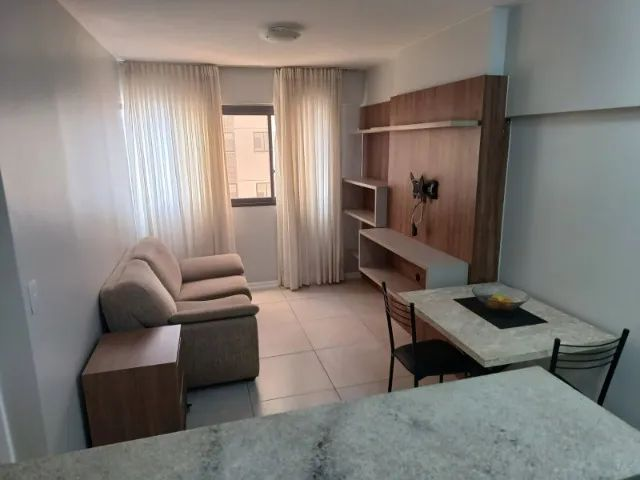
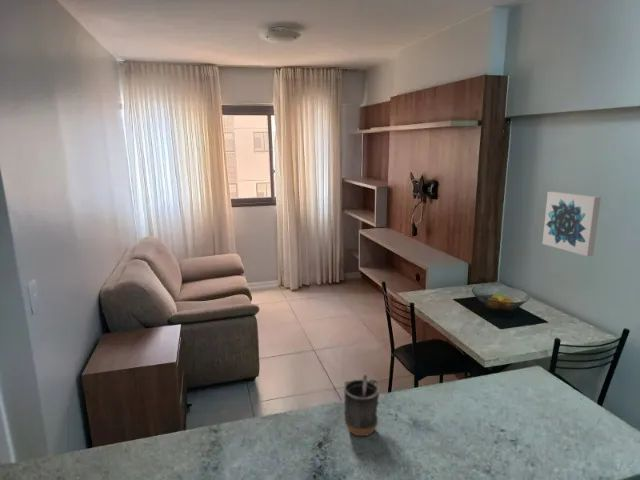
+ mug [343,374,381,437]
+ wall art [541,191,602,257]
